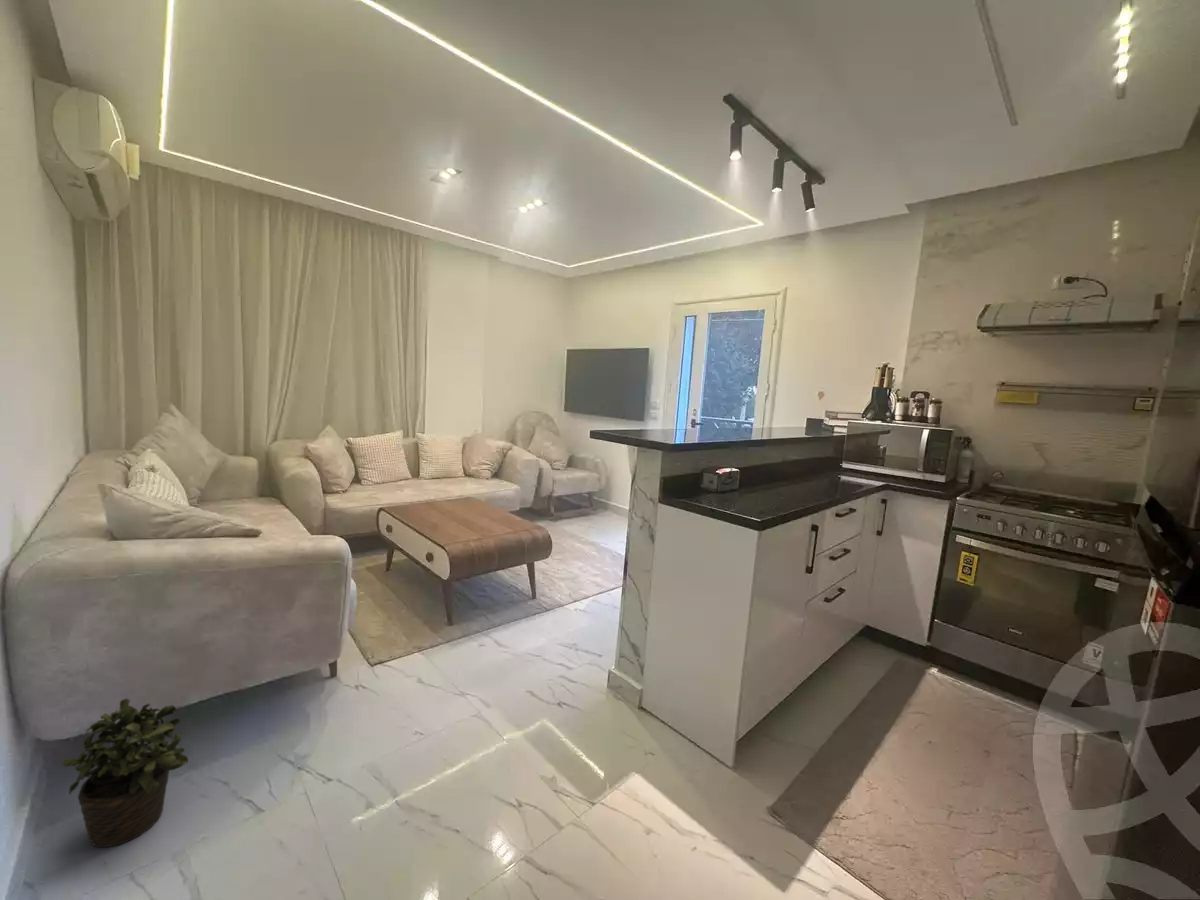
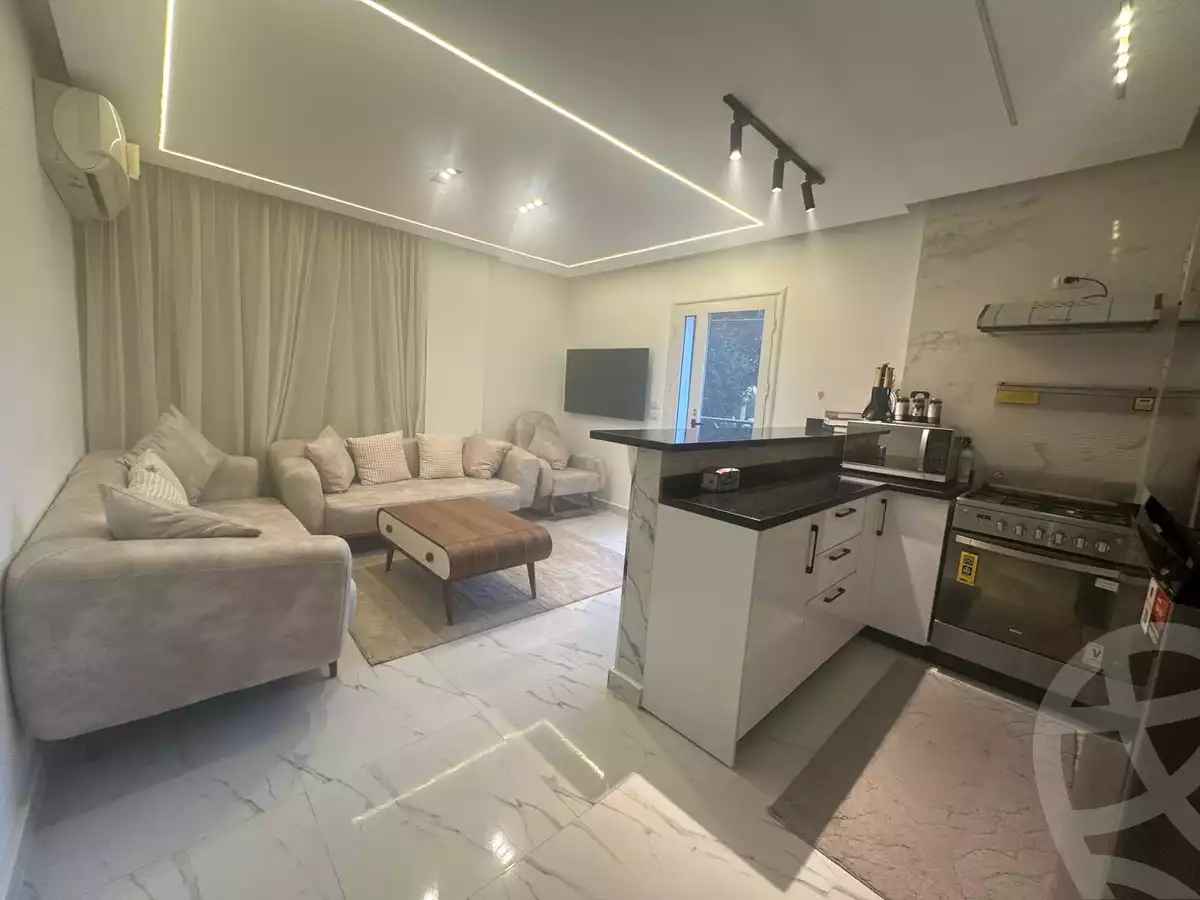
- potted plant [61,697,189,848]
